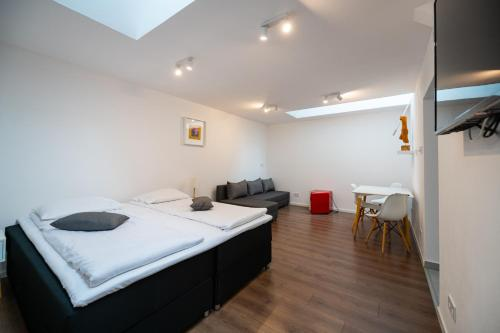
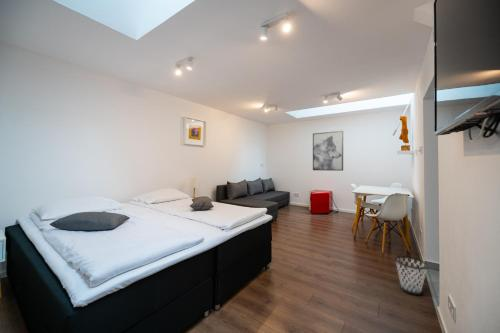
+ wastebasket [394,255,429,296]
+ wall art [312,130,344,172]
